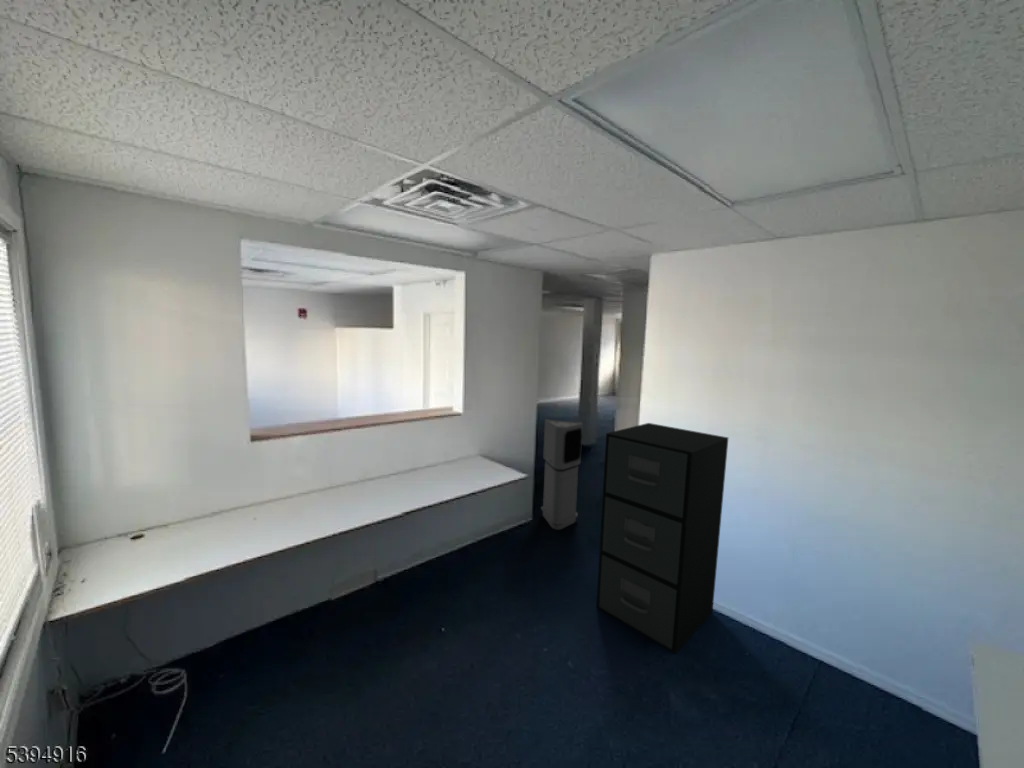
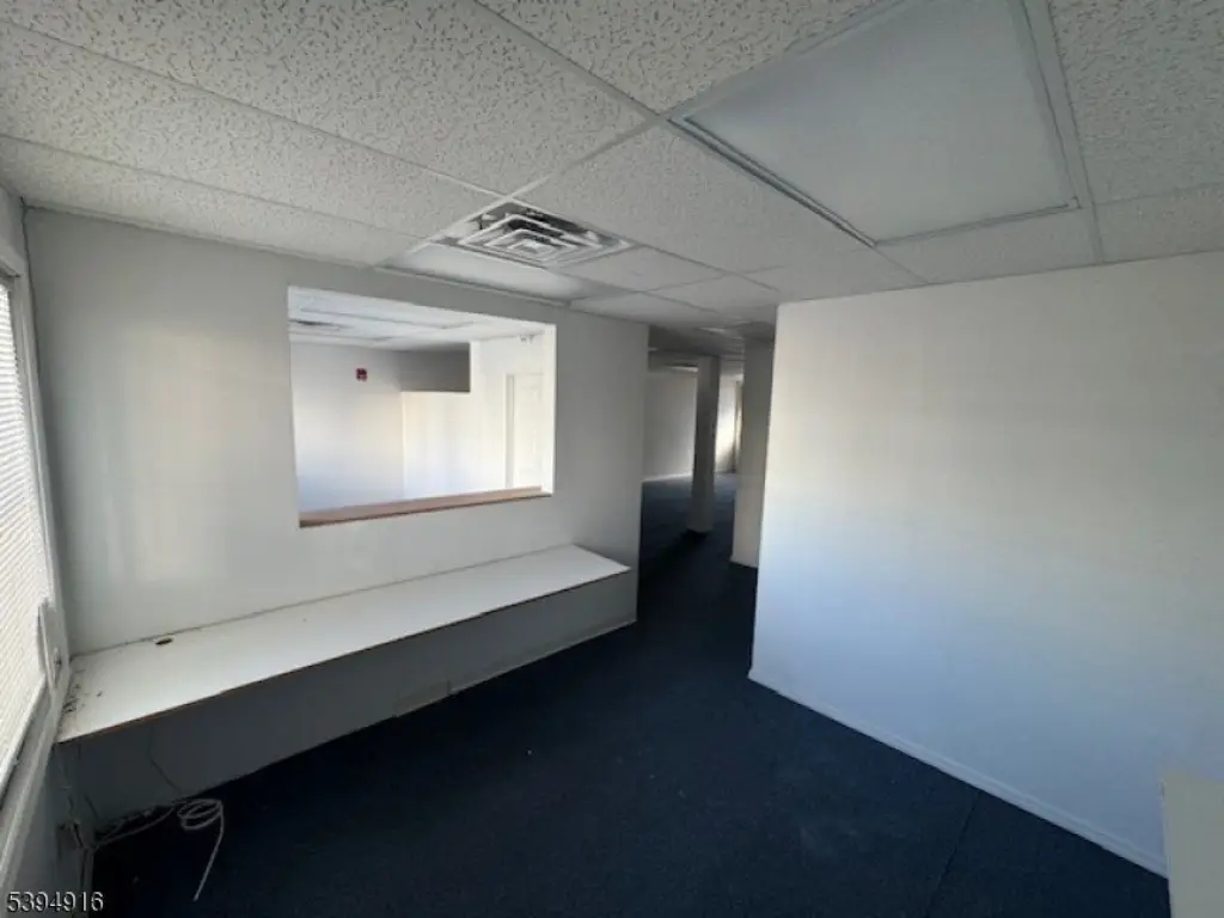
- air purifier [540,418,584,531]
- filing cabinet [595,422,730,655]
